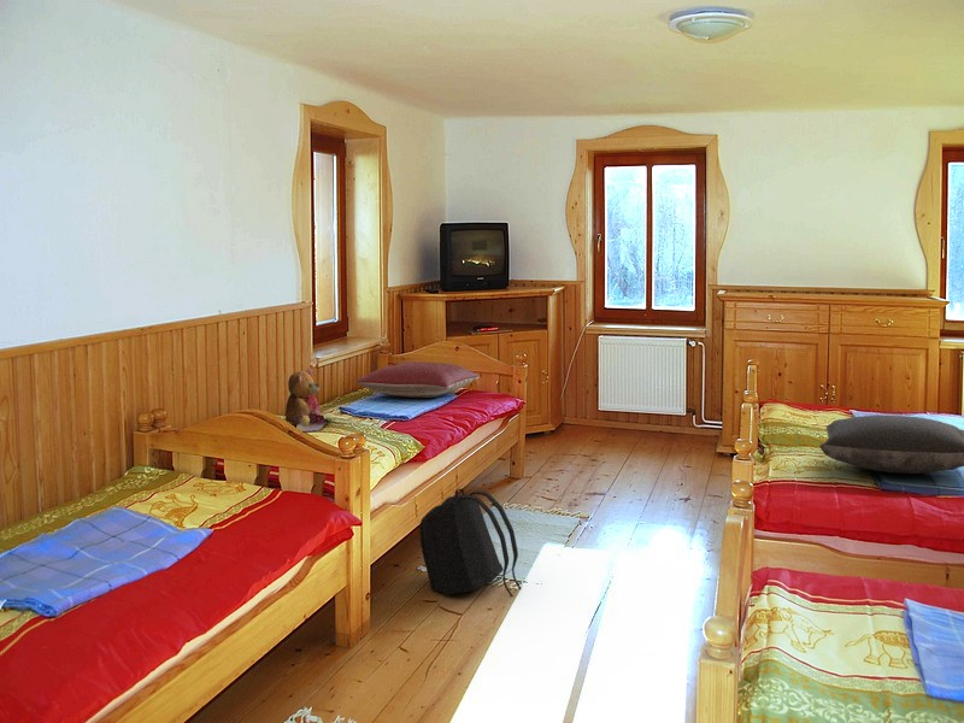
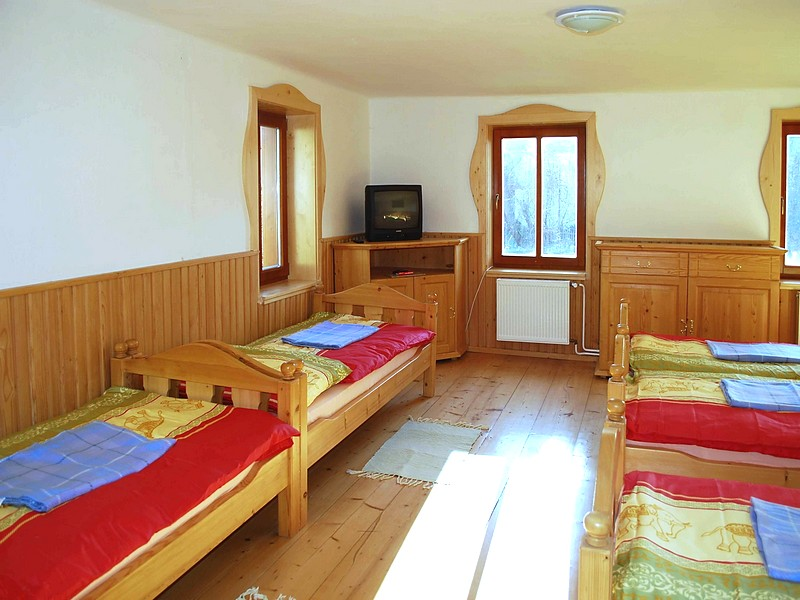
- backpack [418,488,523,598]
- pillow [818,415,964,475]
- pillow [354,360,481,399]
- teddy bear [284,368,329,433]
